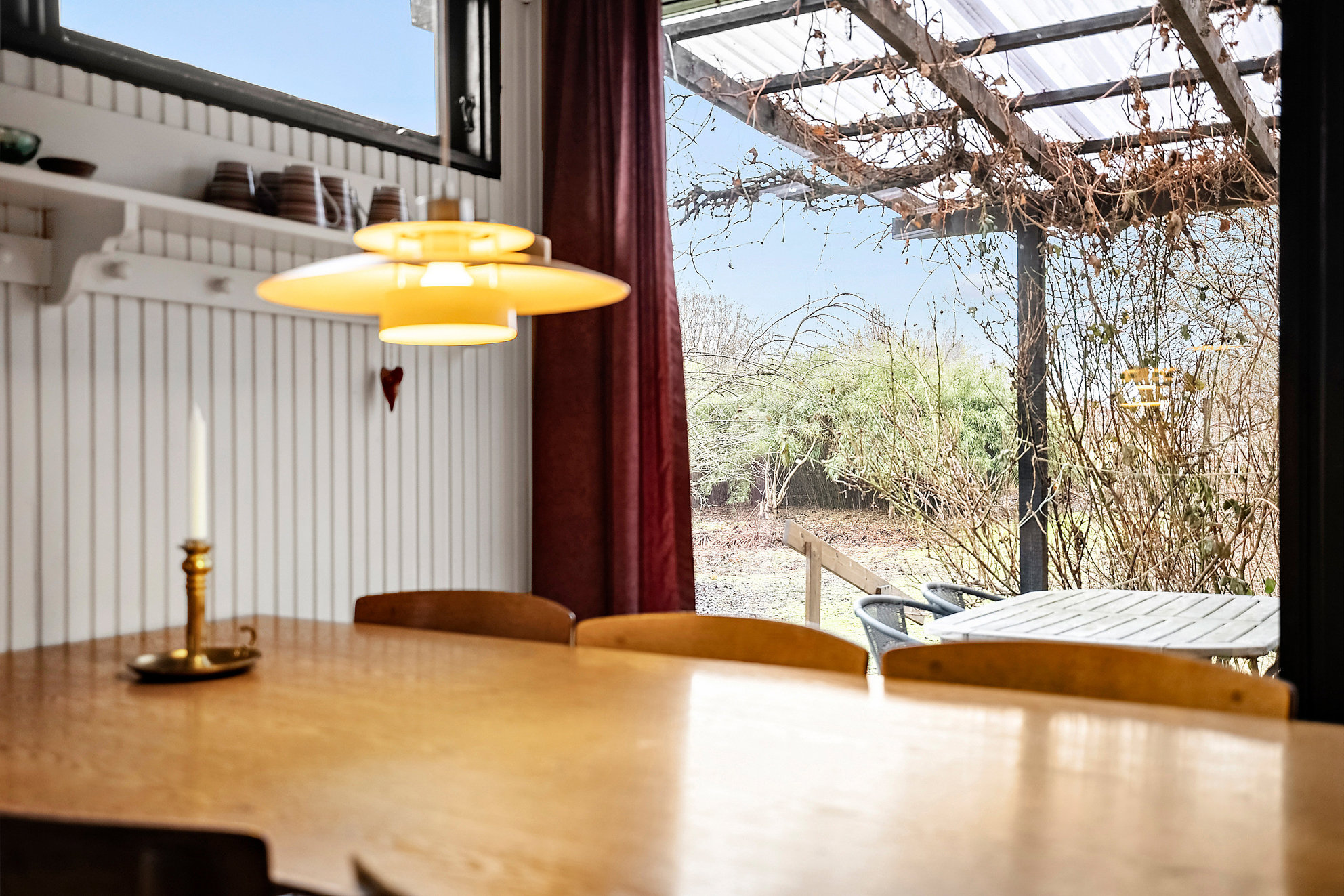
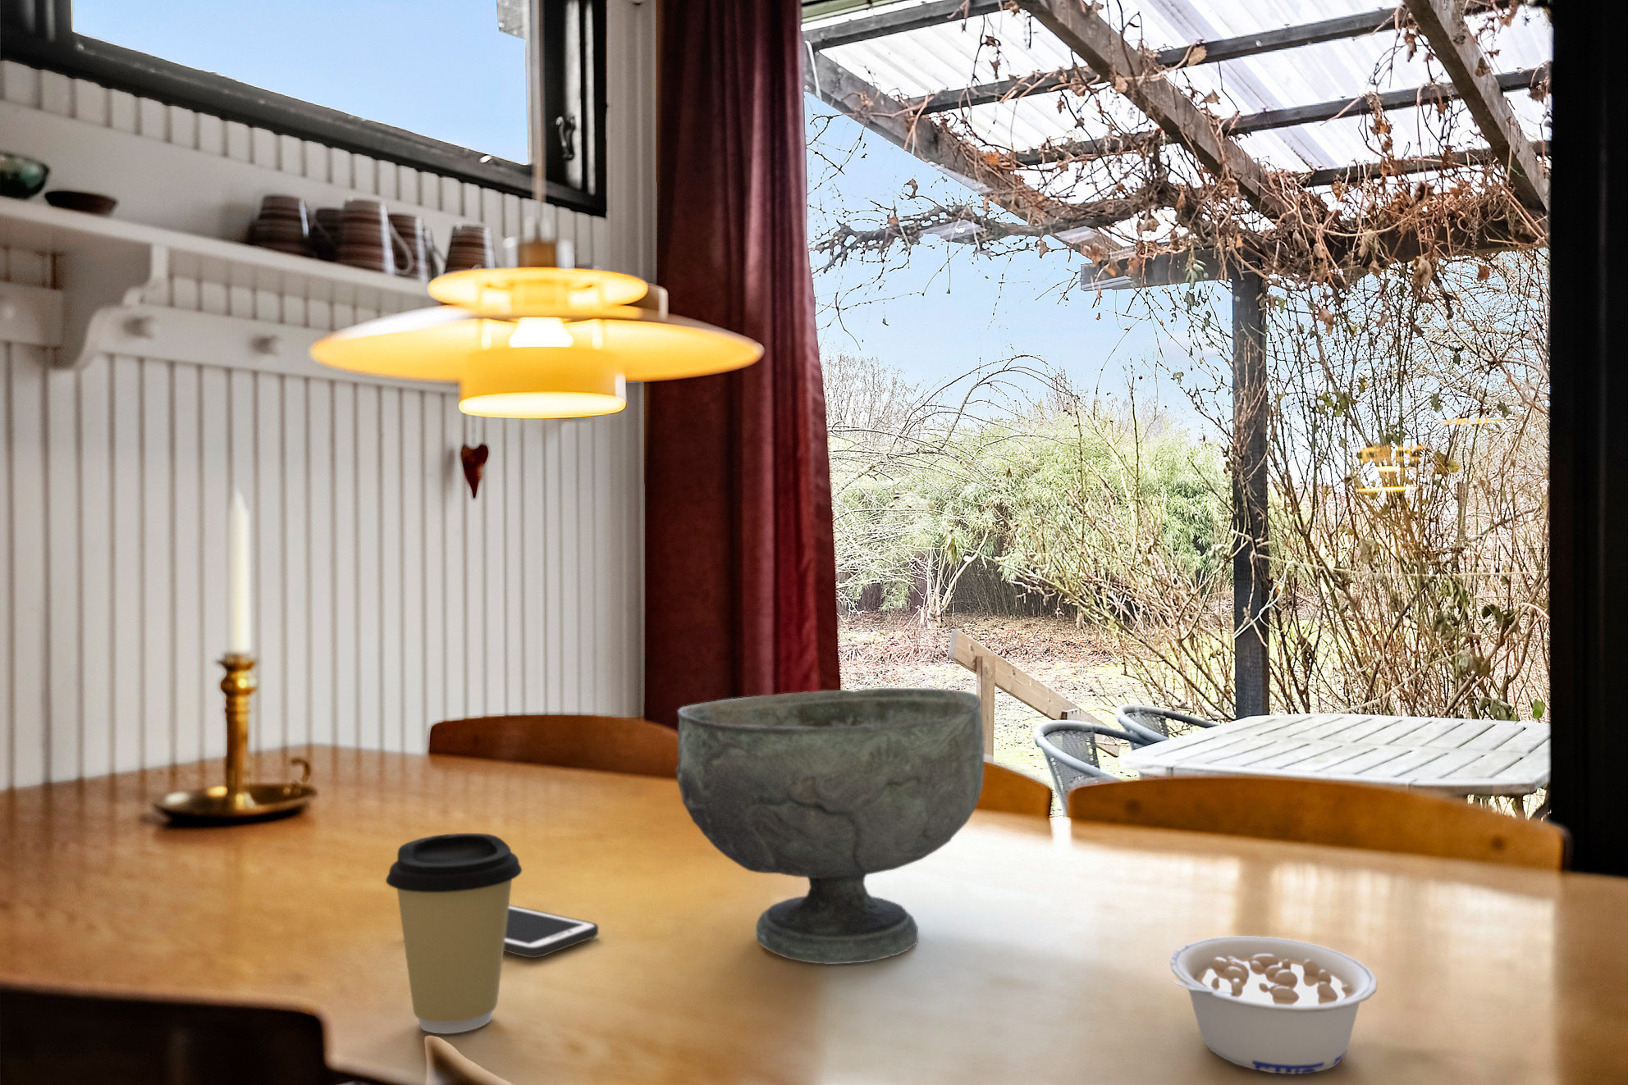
+ cell phone [504,903,600,959]
+ decorative bowl [676,688,986,965]
+ legume [1169,935,1378,1075]
+ coffee cup [385,832,523,1034]
